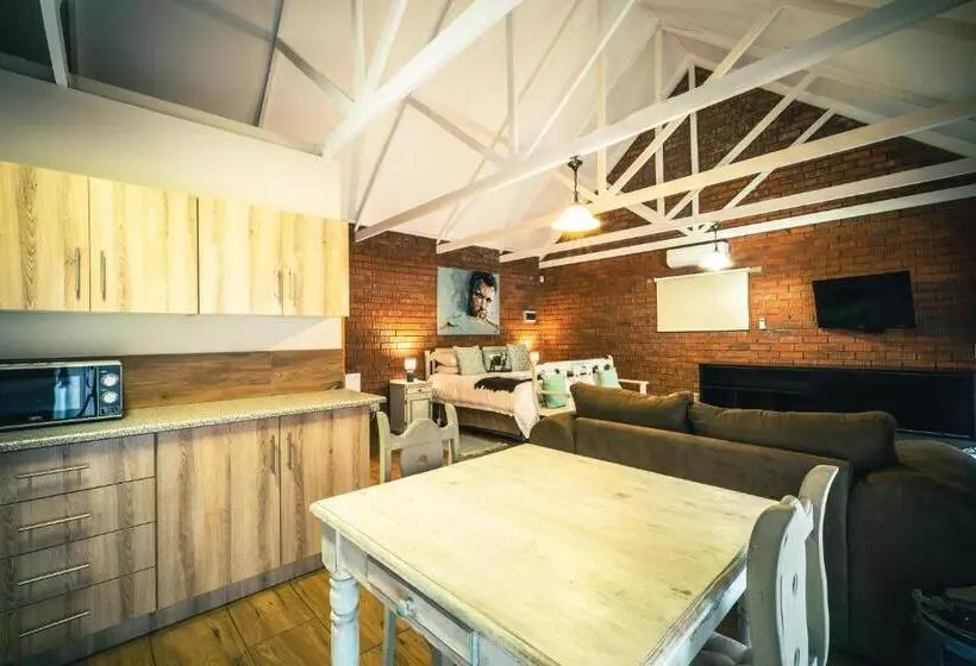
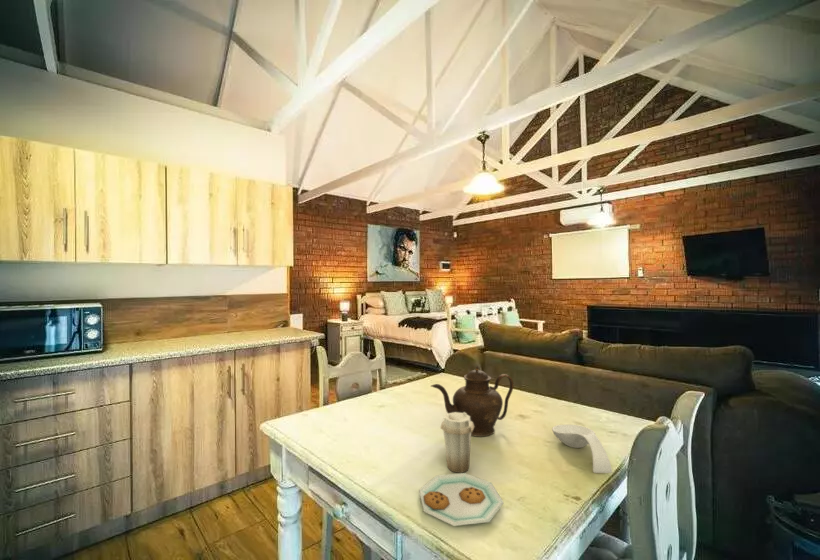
+ spoon rest [551,424,613,474]
+ plate [418,412,505,527]
+ teapot [430,365,515,438]
